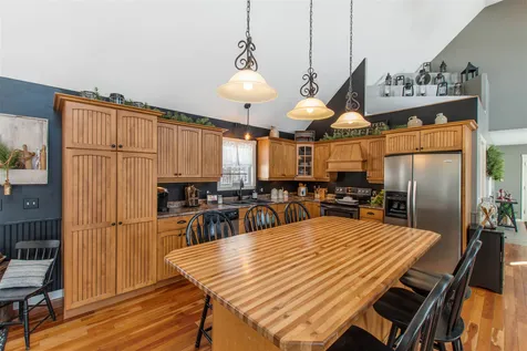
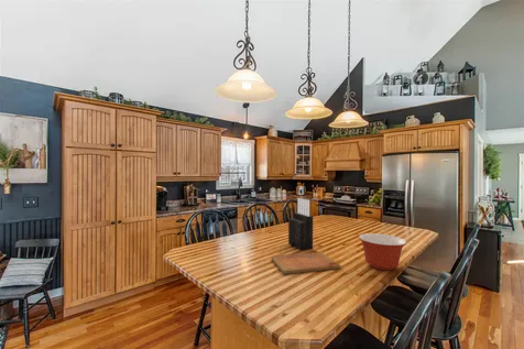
+ mixing bowl [358,232,407,271]
+ knife block [287,197,314,251]
+ cutting board [271,251,341,275]
